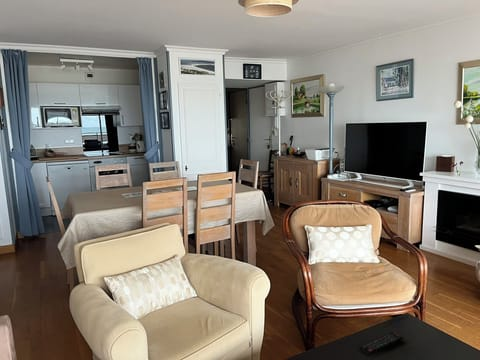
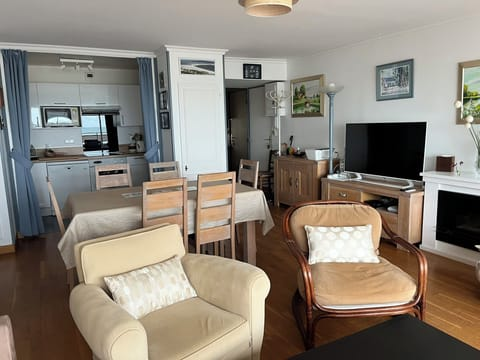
- remote control [358,331,404,357]
